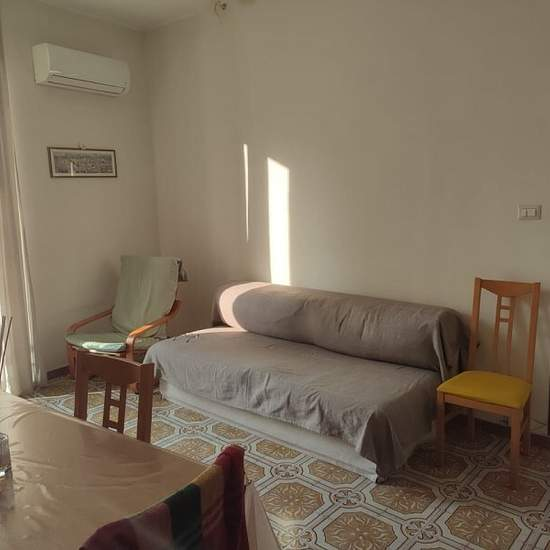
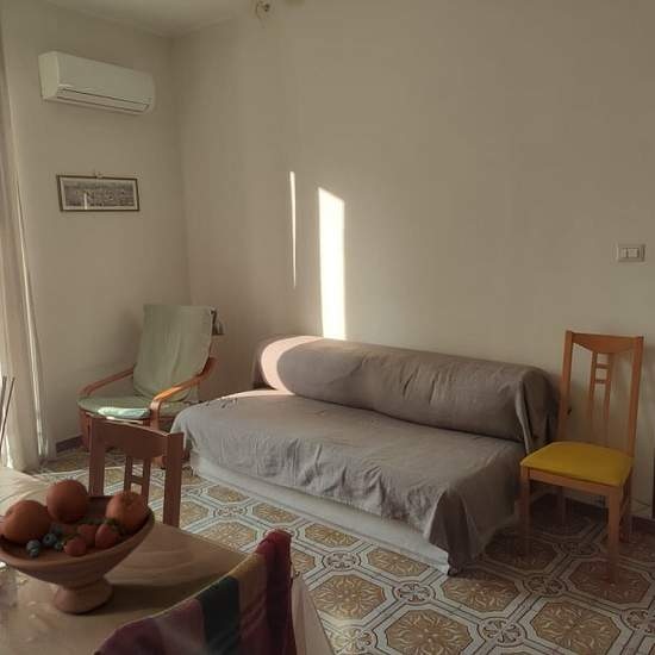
+ fruit bowl [0,478,156,615]
